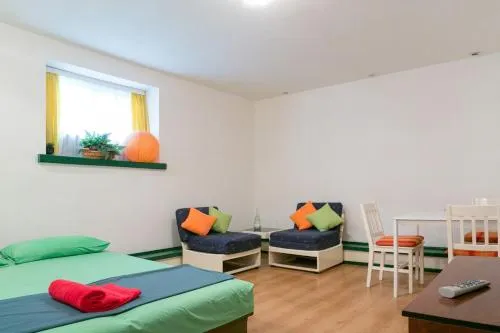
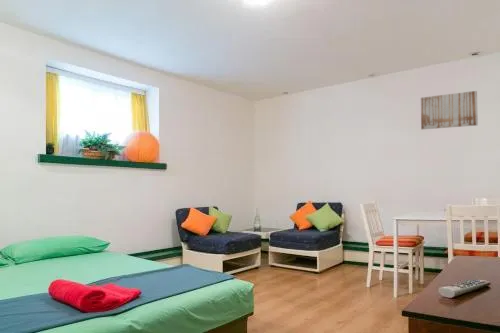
+ wall art [420,90,479,130]
